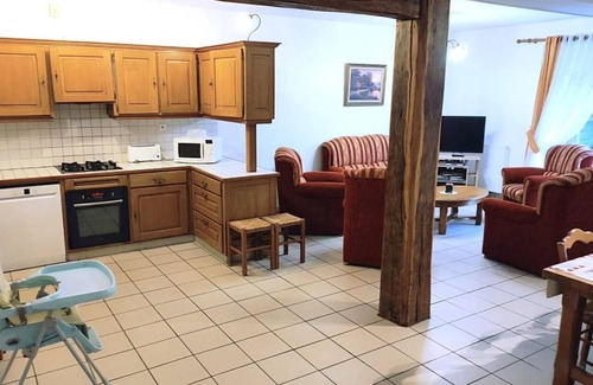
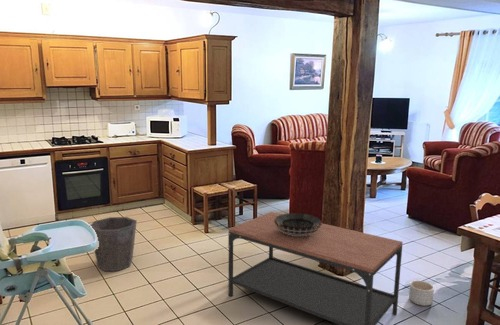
+ decorative bowl [274,212,323,236]
+ waste bin [89,216,138,272]
+ planter [408,280,435,307]
+ coffee table [227,211,404,325]
